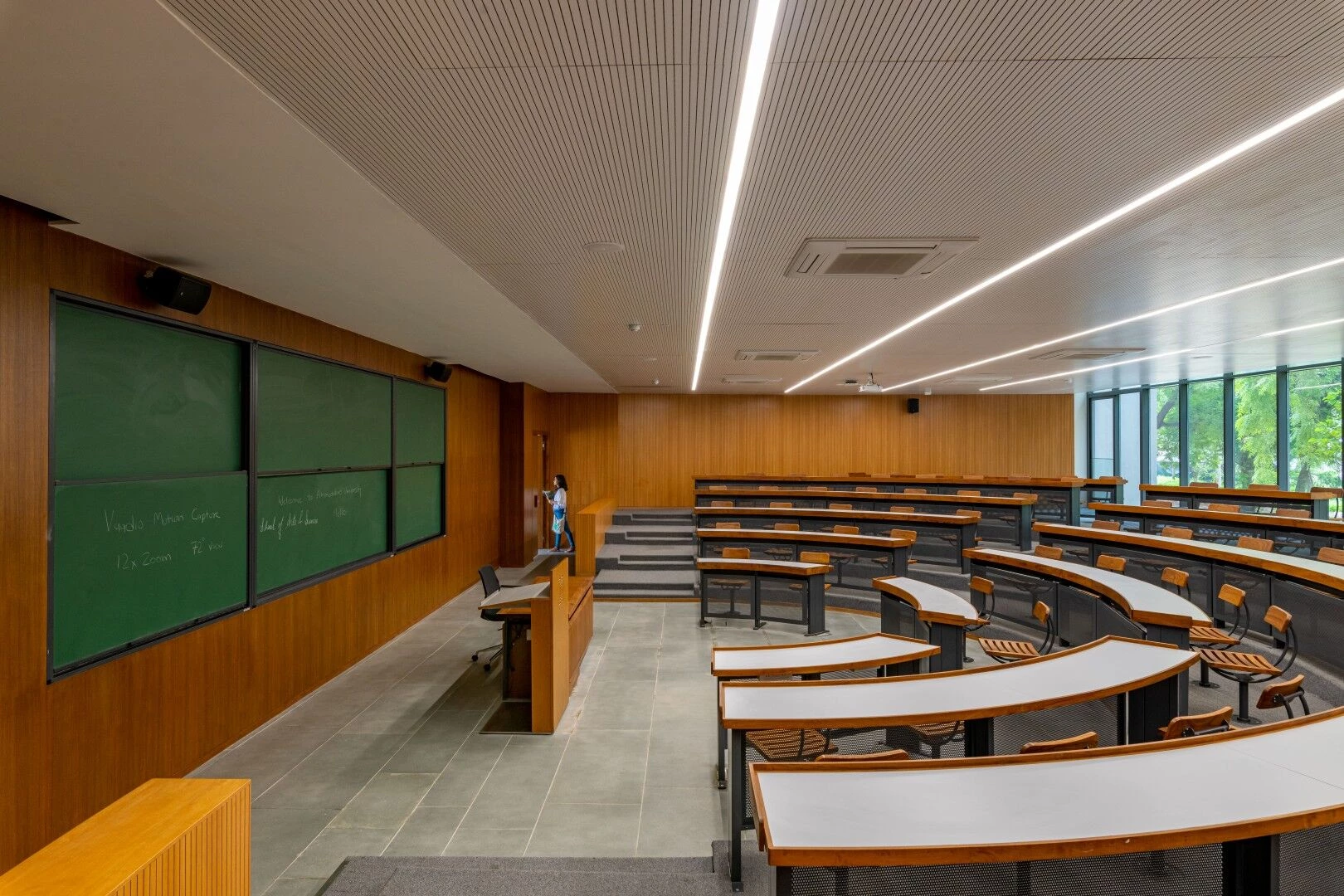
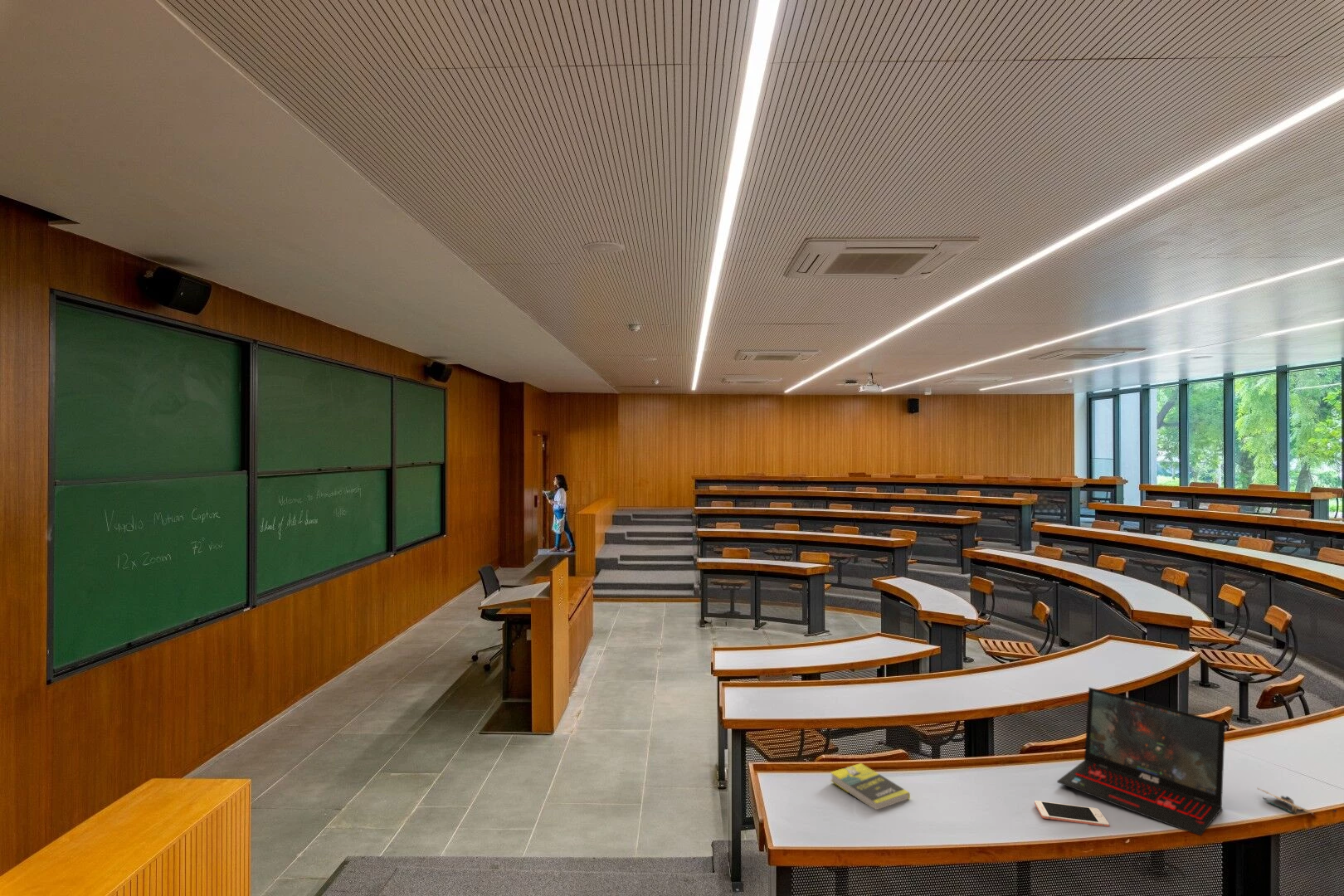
+ laptop [1056,686,1226,836]
+ cell phone [1034,800,1110,827]
+ book [830,762,911,811]
+ computer mouse [1256,786,1337,816]
